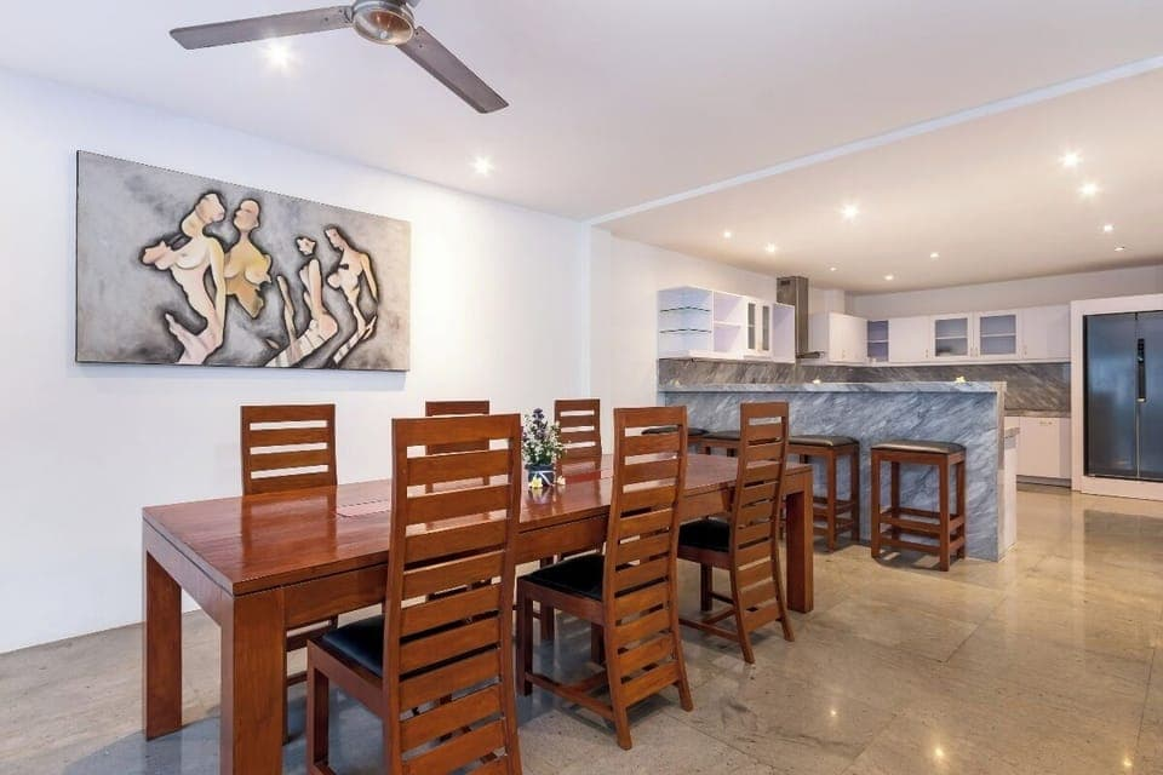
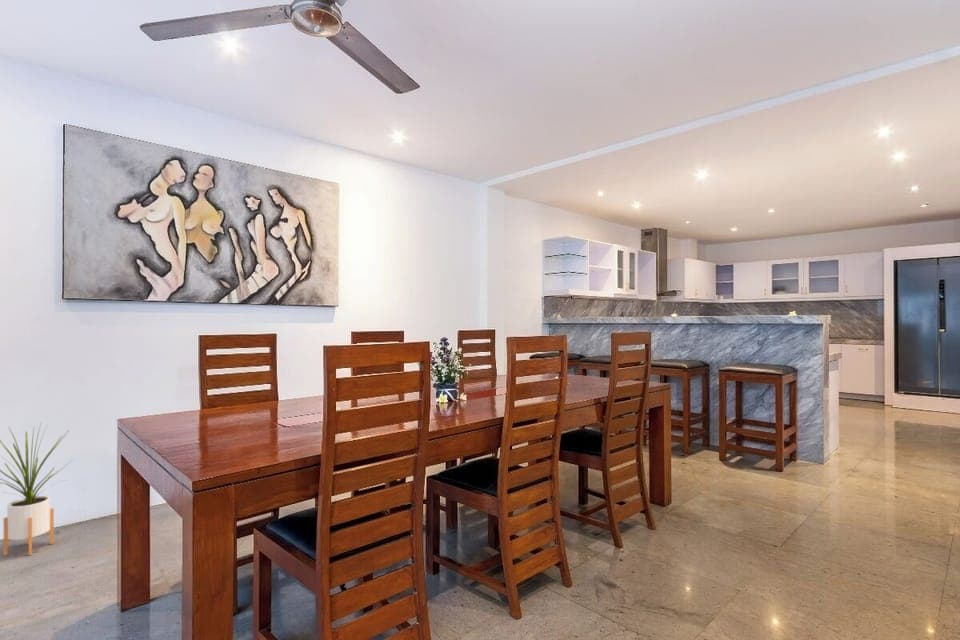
+ house plant [0,421,75,556]
